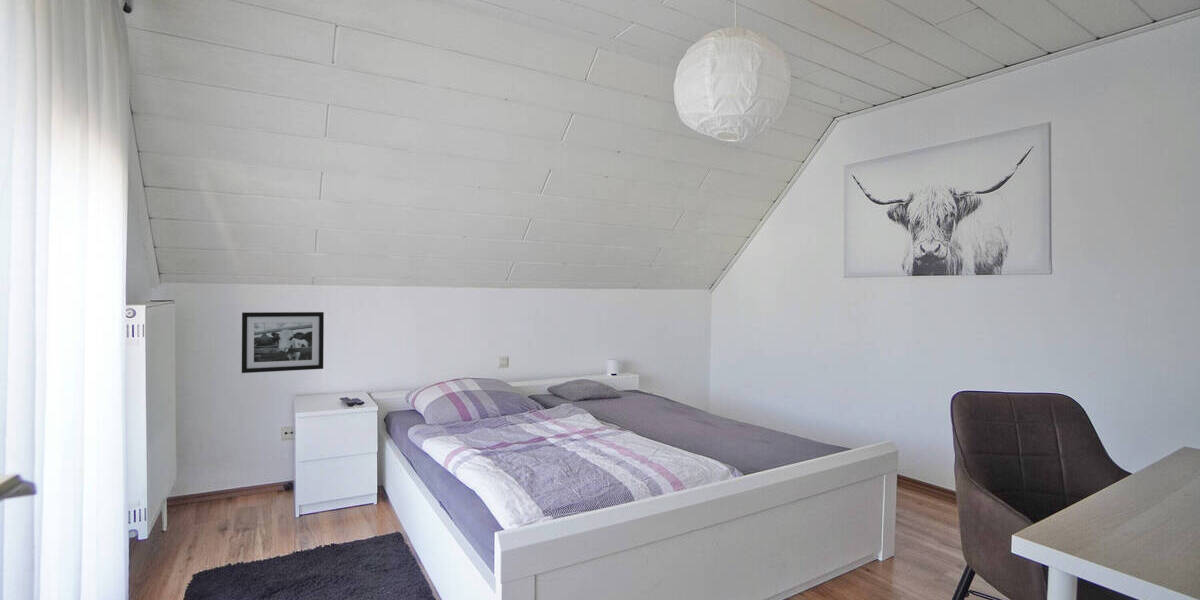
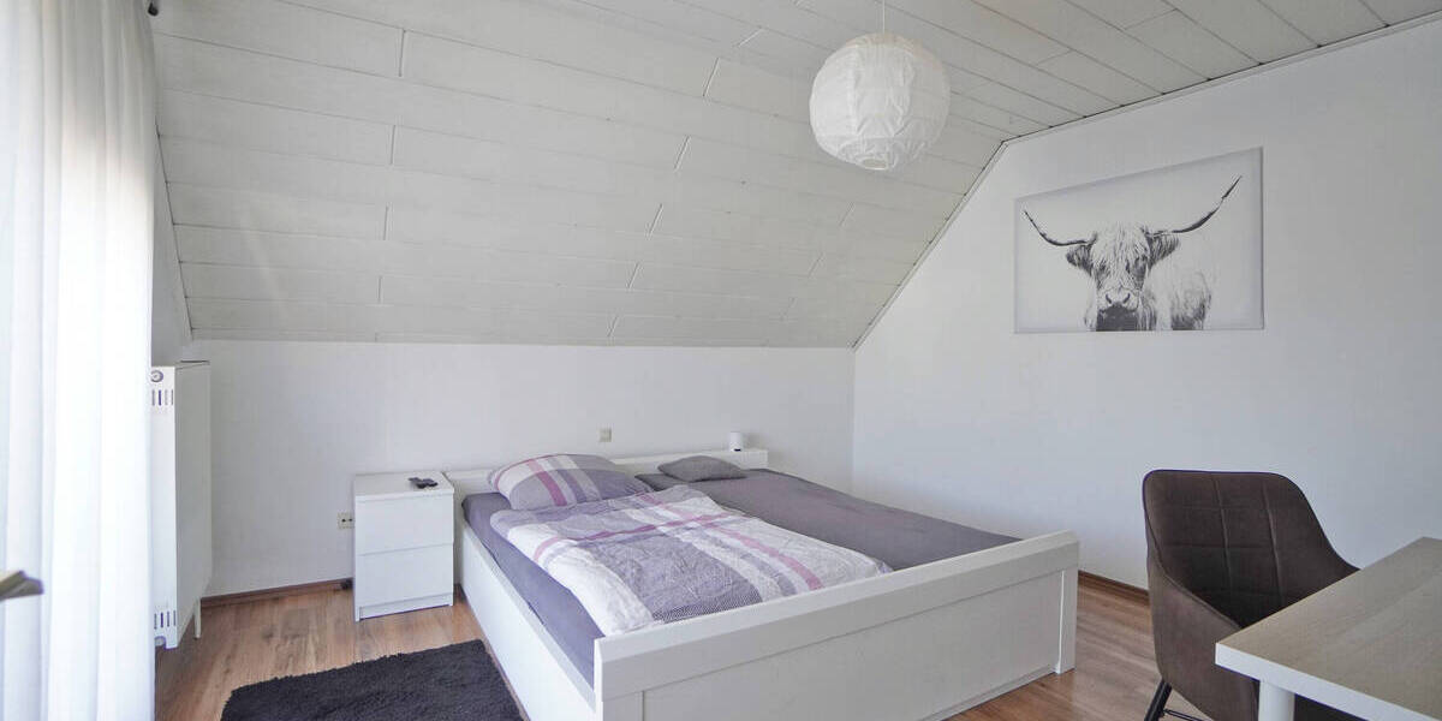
- picture frame [241,311,325,374]
